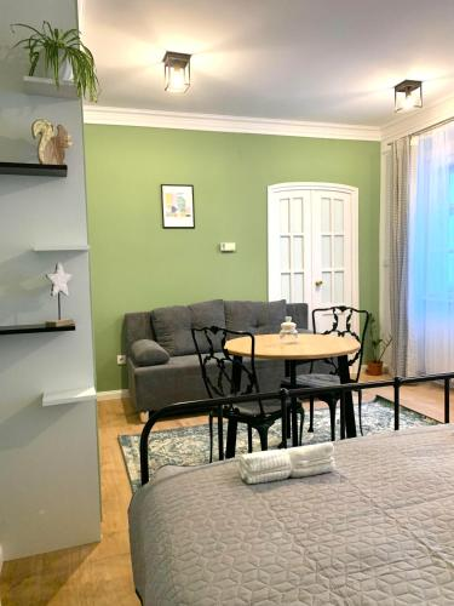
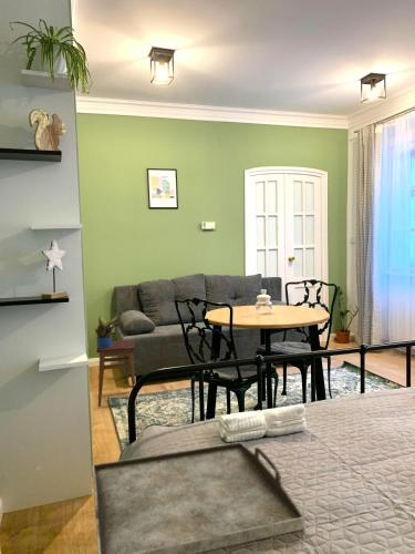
+ serving tray [91,441,305,554]
+ stool [95,339,138,408]
+ potted plant [94,308,122,348]
